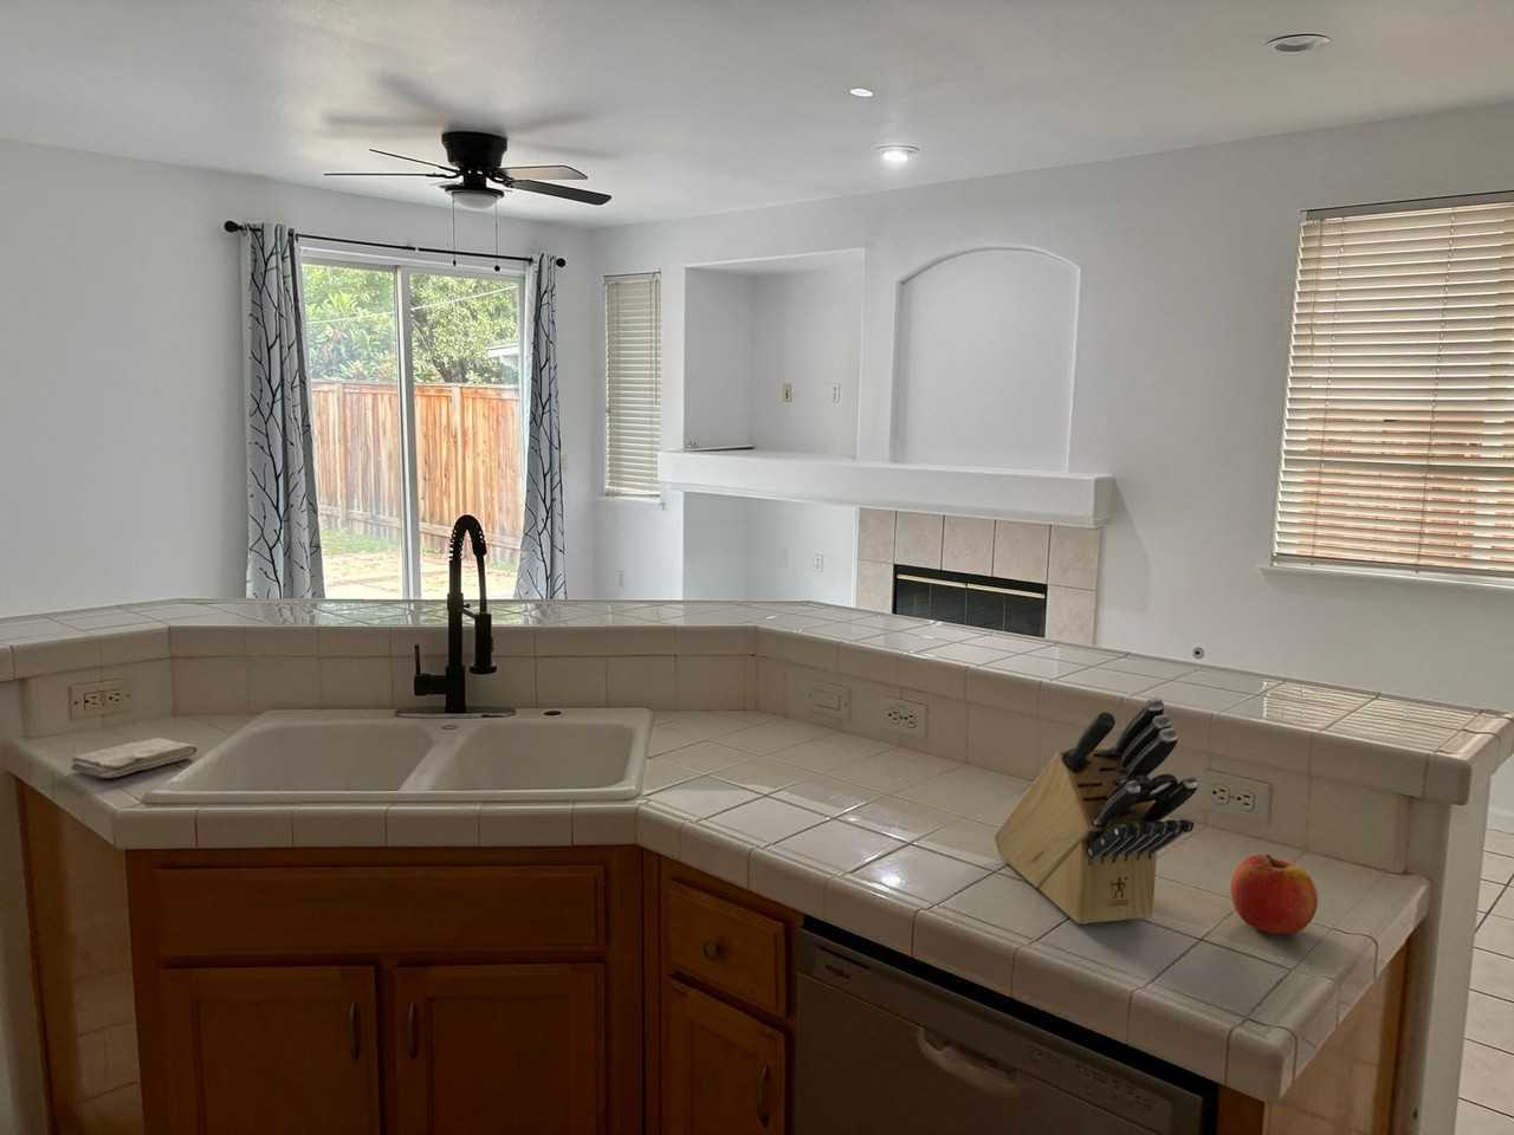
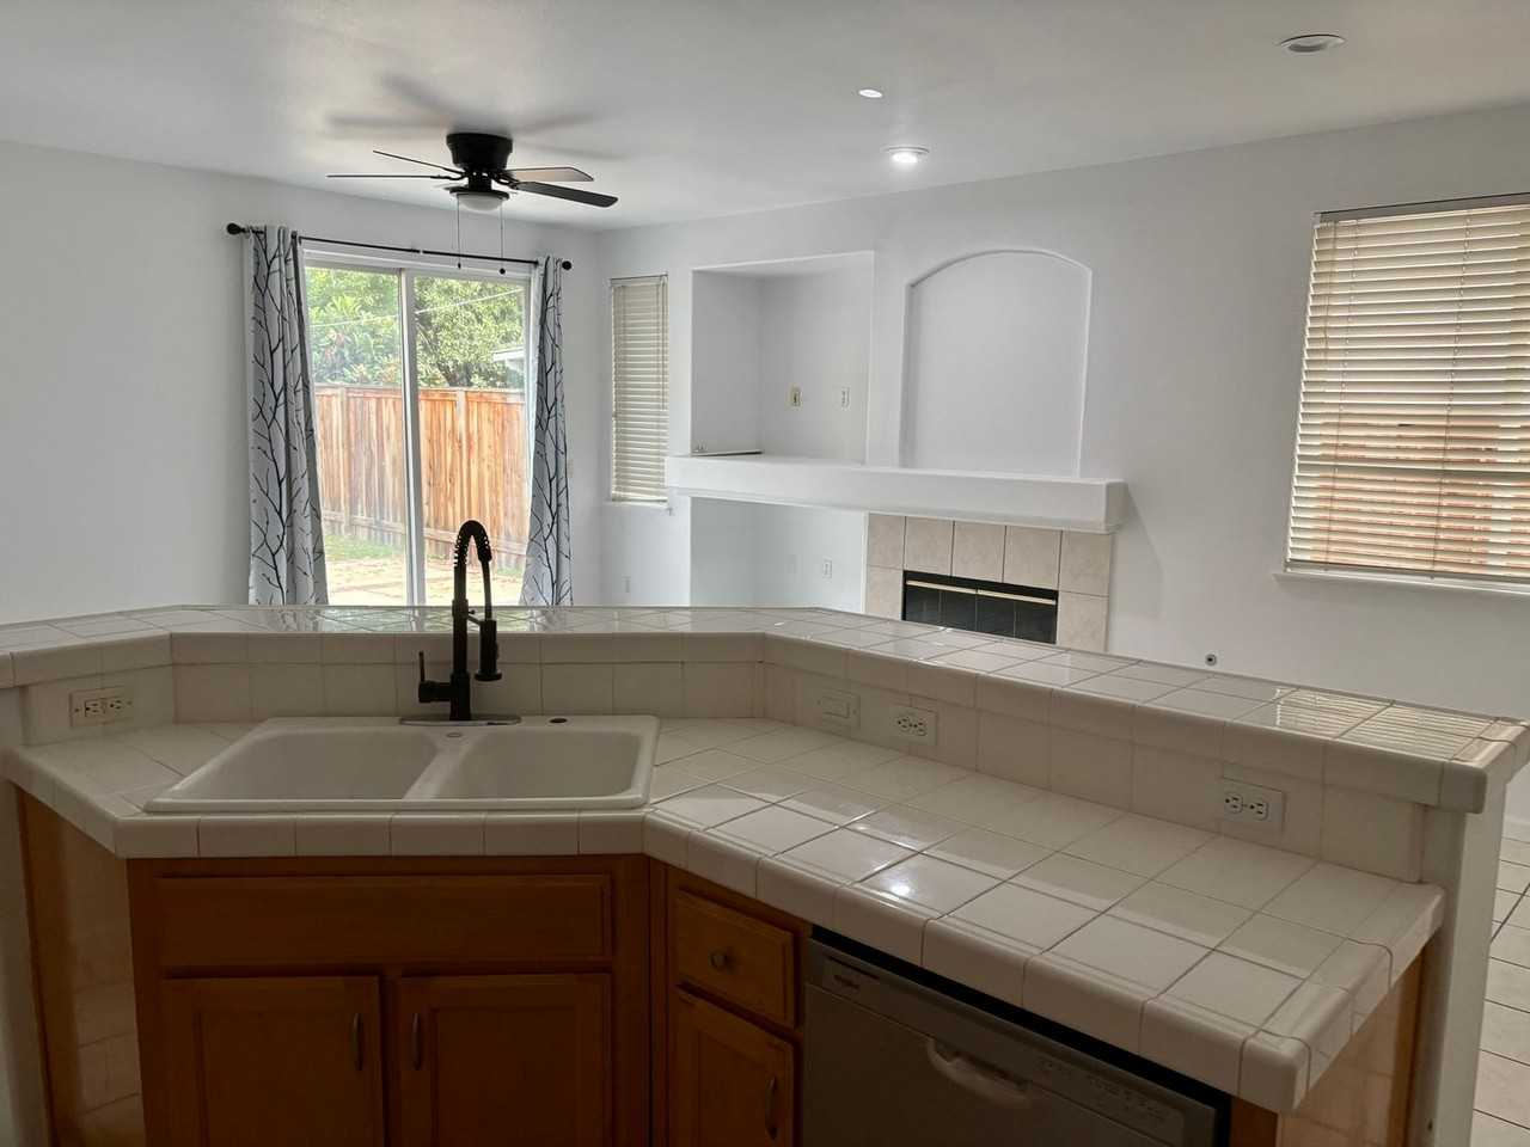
- washcloth [70,737,199,780]
- knife block [993,696,1199,925]
- fruit [1230,852,1318,935]
